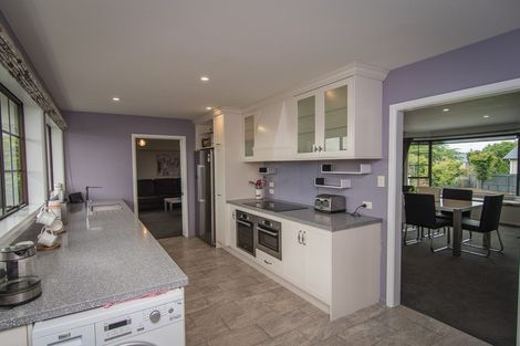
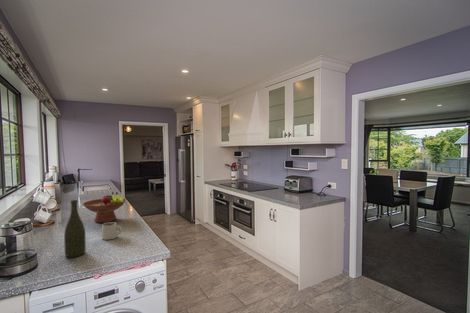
+ fruit bowl [81,191,127,224]
+ mug [101,221,123,241]
+ bottle [63,199,87,258]
